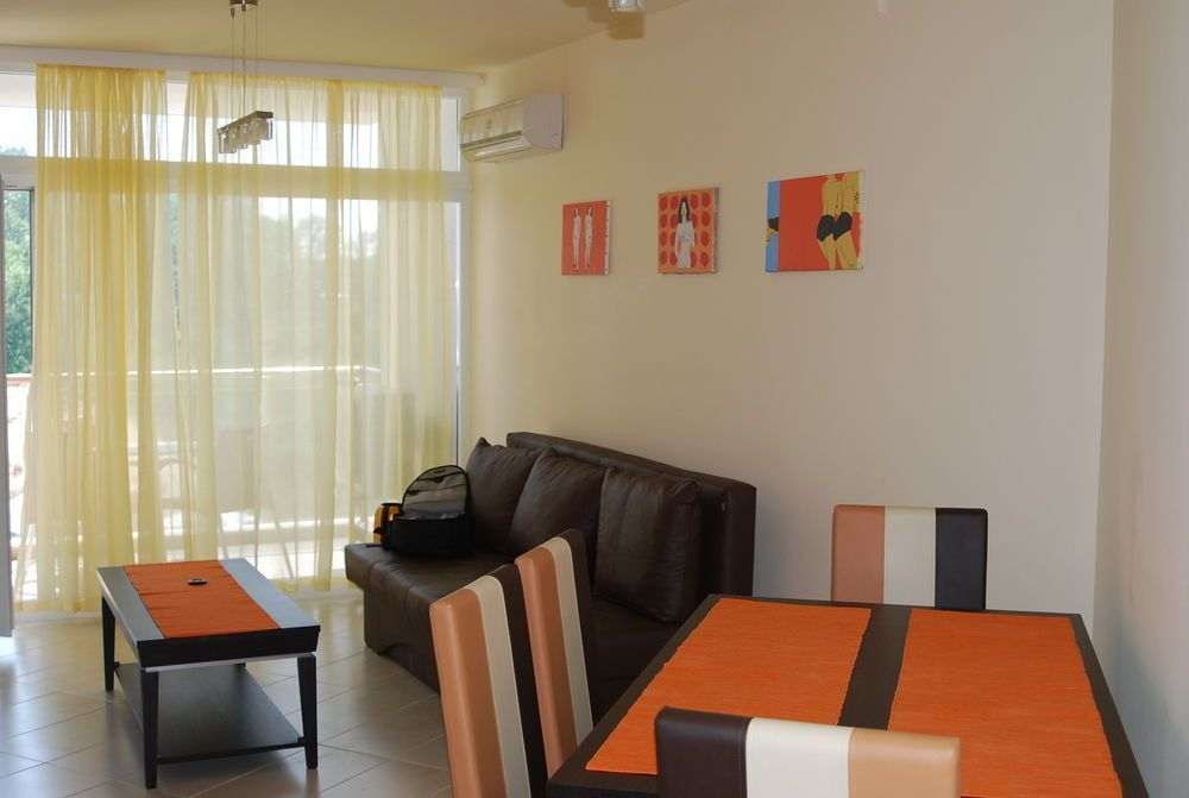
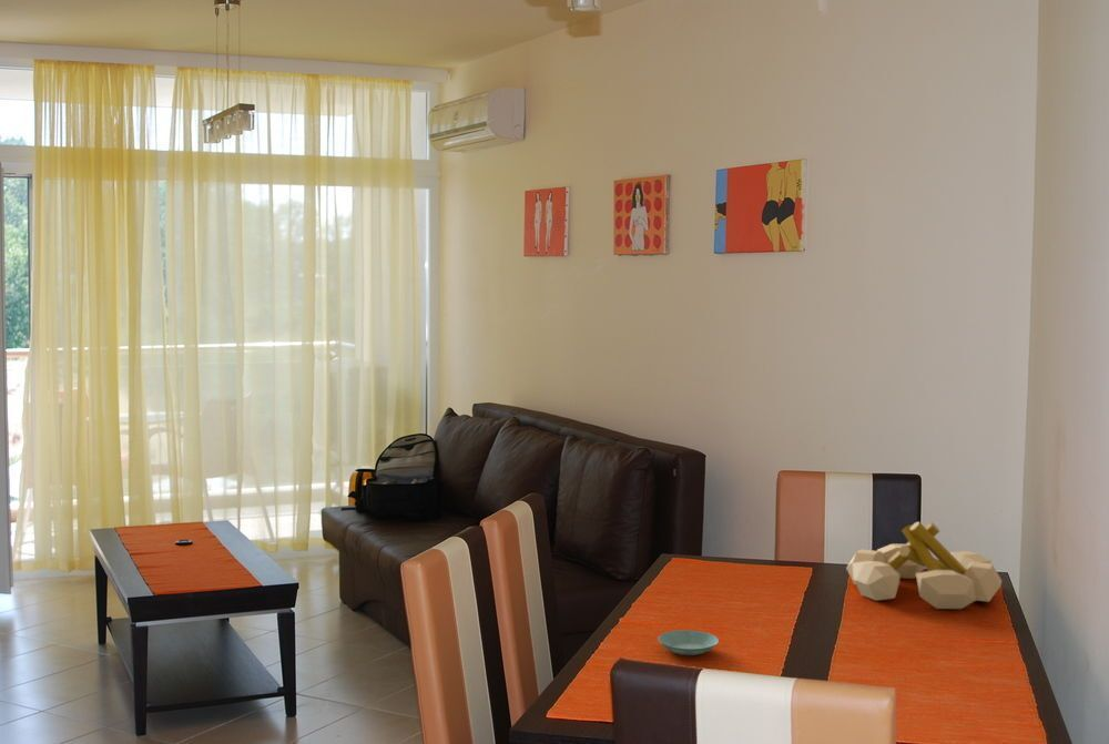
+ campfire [845,521,1003,610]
+ saucer [658,630,720,656]
